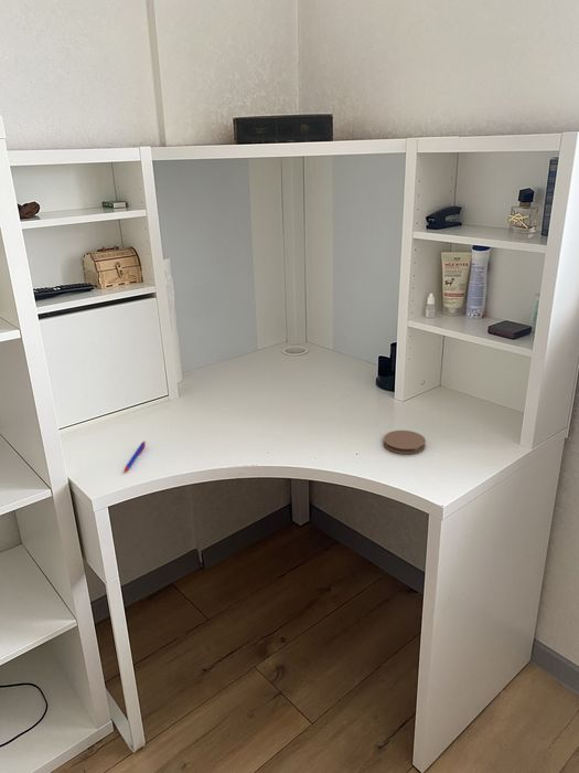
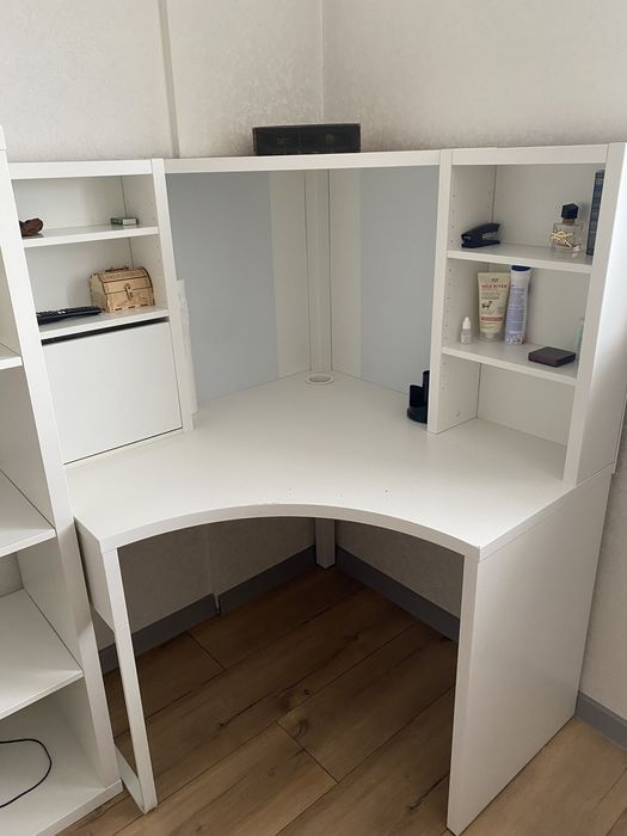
- pen [122,440,147,474]
- coaster [383,430,427,455]
